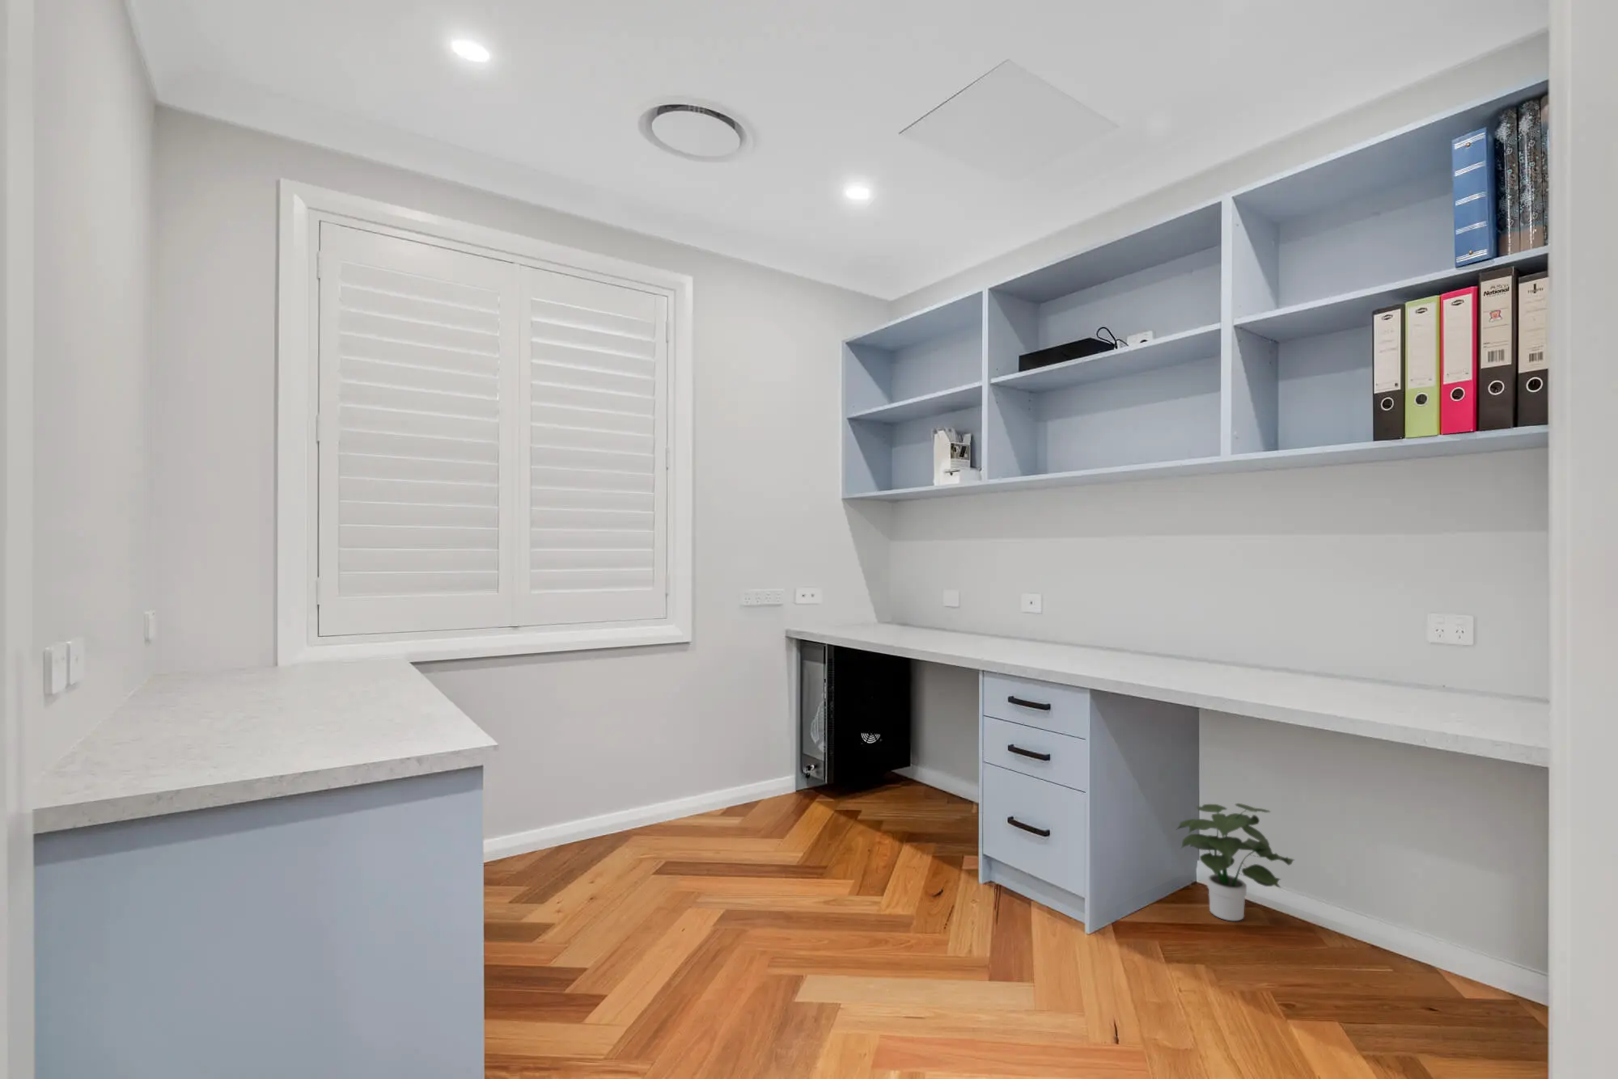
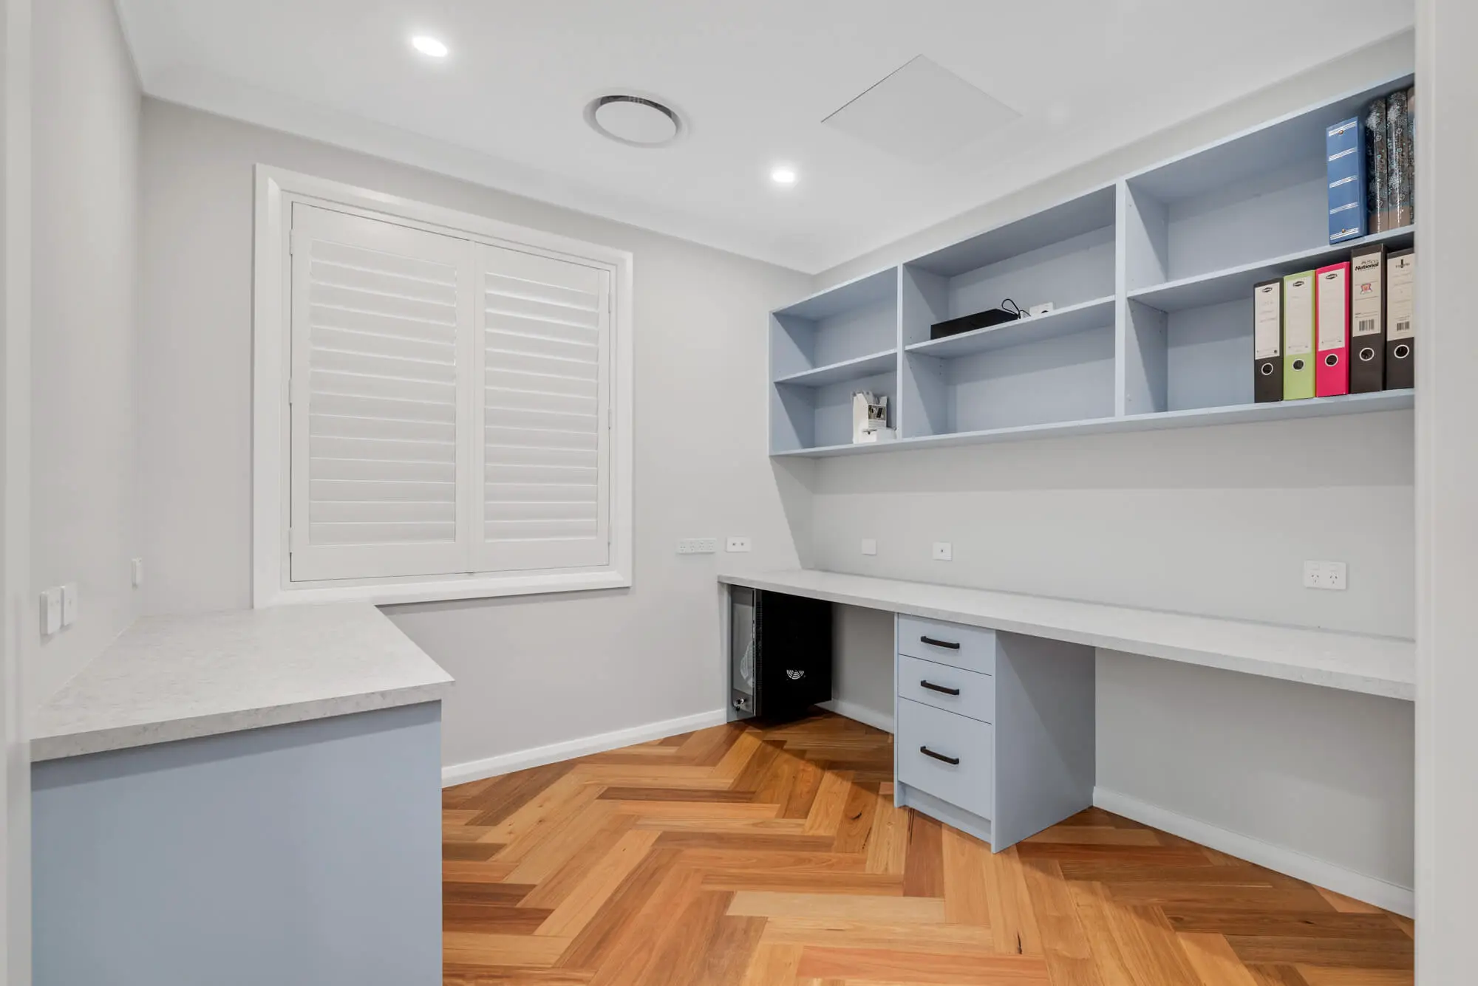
- potted plant [1176,802,1296,921]
